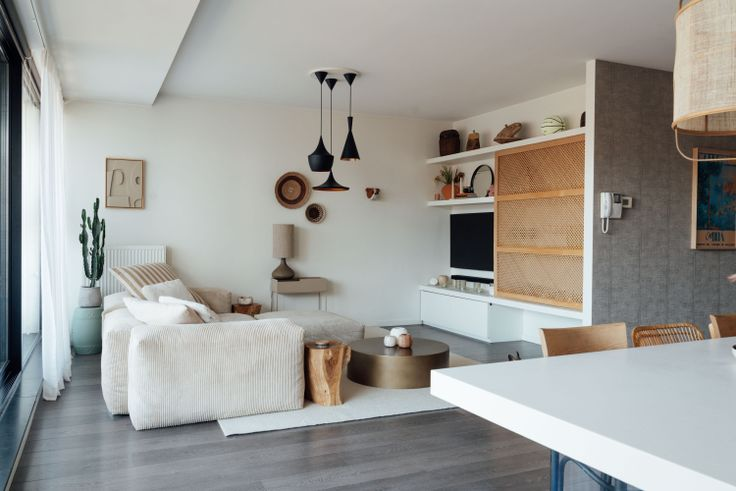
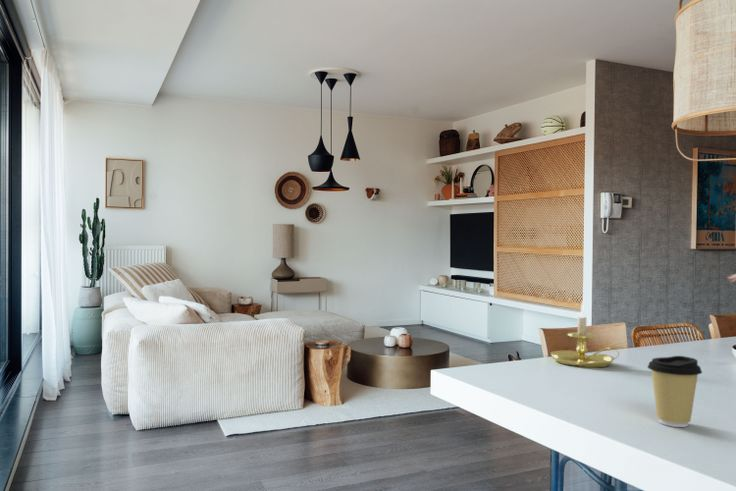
+ candle holder [549,300,626,368]
+ coffee cup [647,355,703,428]
